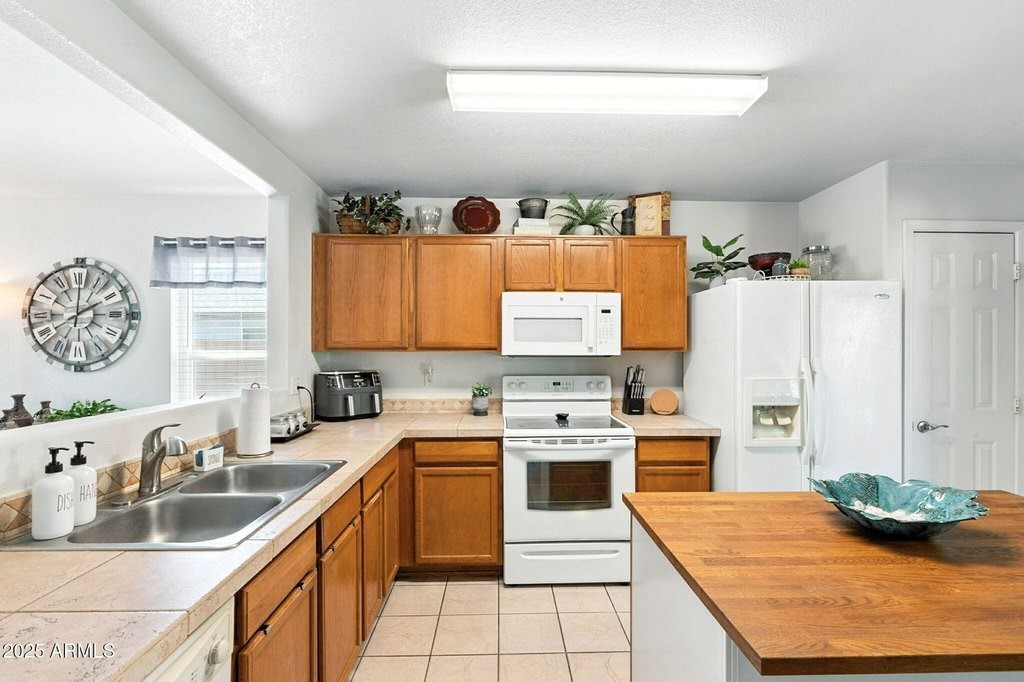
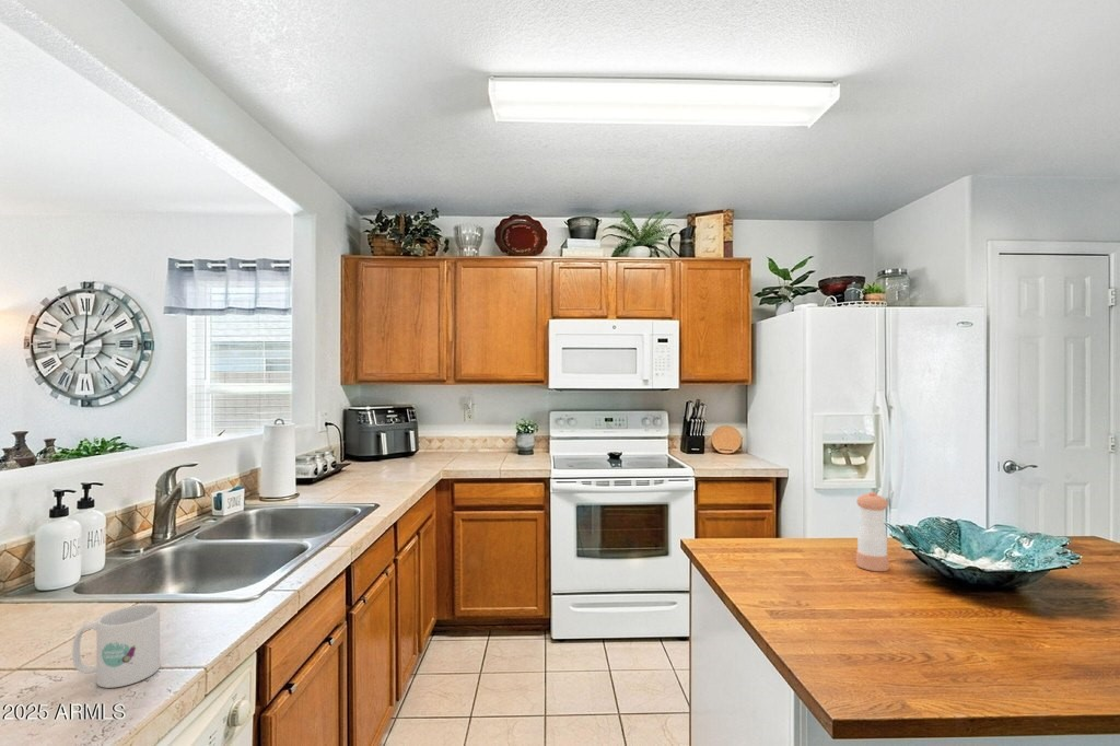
+ mug [71,603,161,689]
+ pepper shaker [855,491,890,572]
